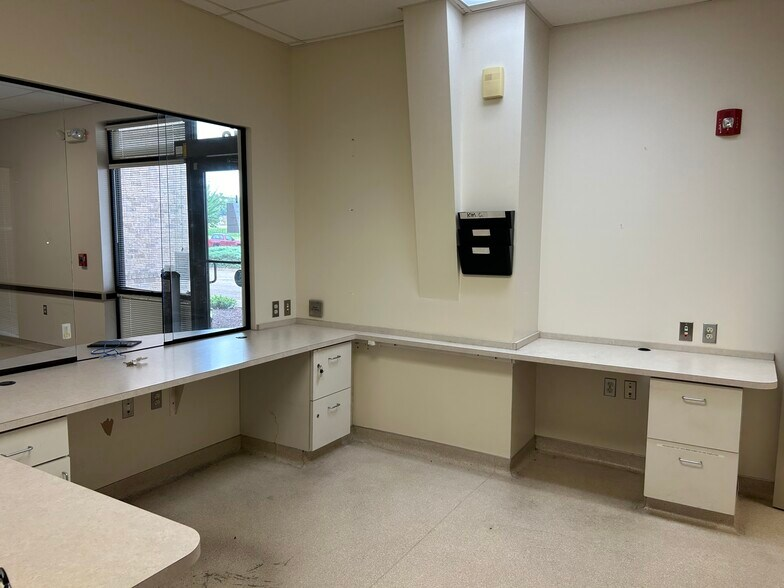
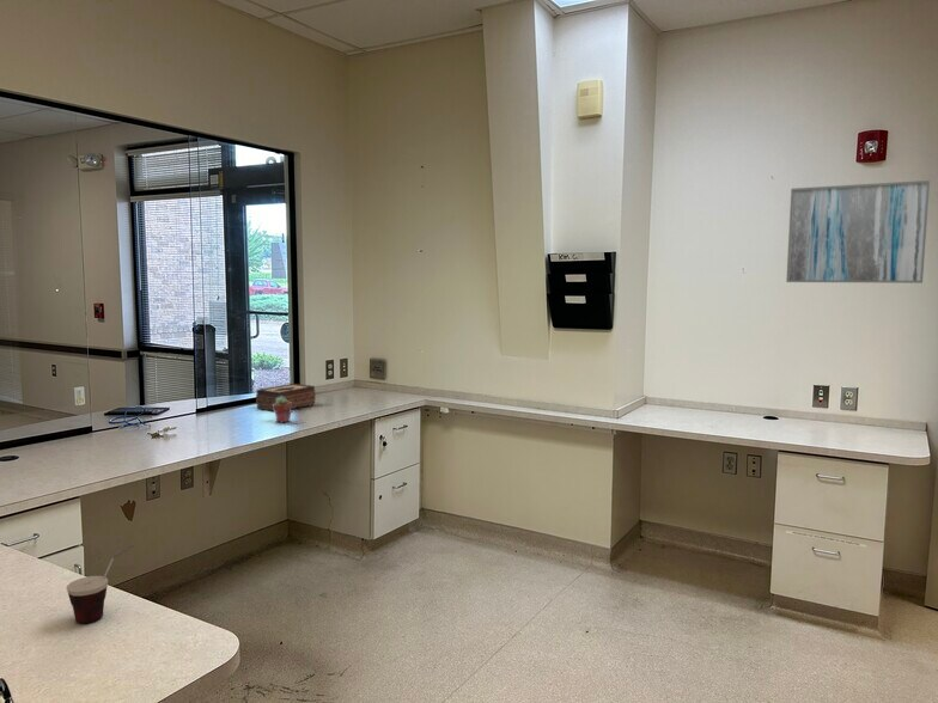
+ wall art [785,179,931,285]
+ cup [66,543,135,624]
+ potted succulent [273,396,293,423]
+ tissue box [255,383,317,412]
